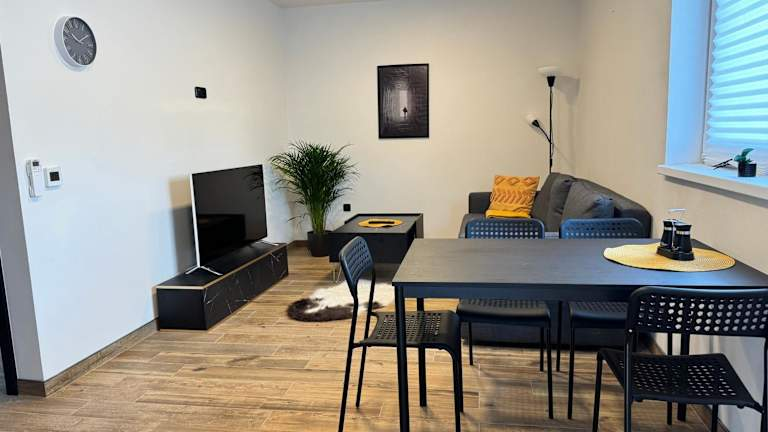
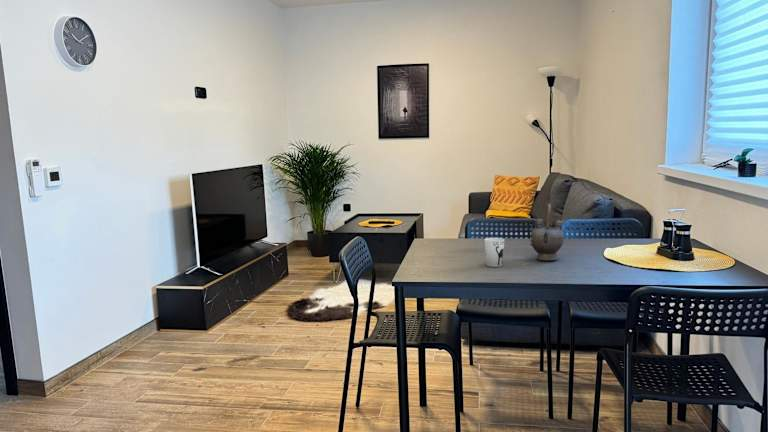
+ cup [483,237,505,268]
+ teapot [529,203,565,262]
